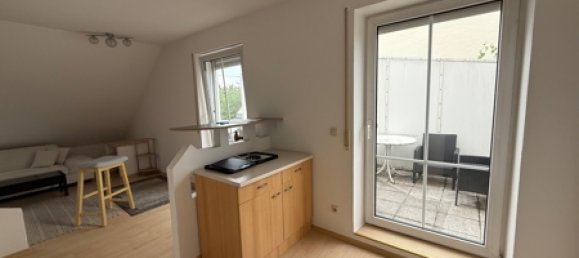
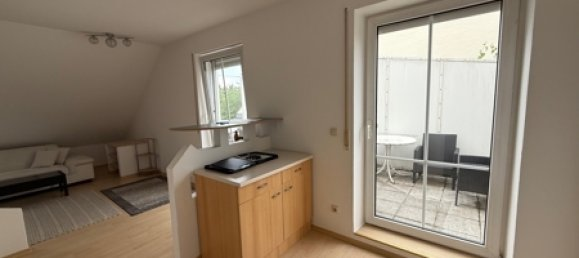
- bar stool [71,155,136,227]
